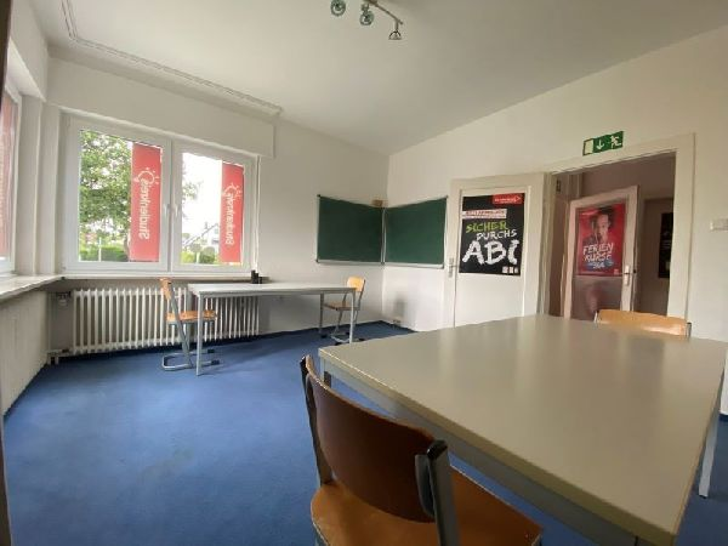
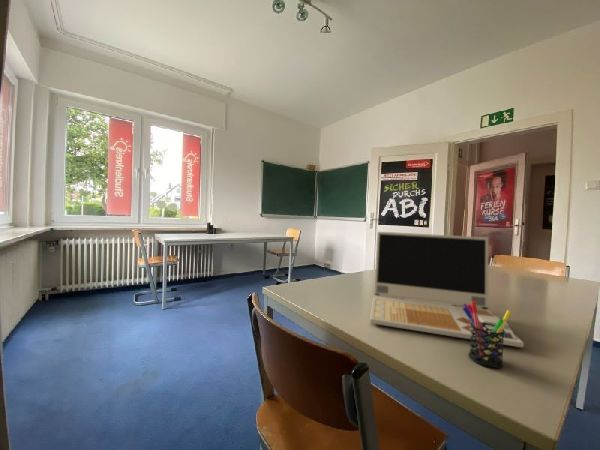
+ laptop [369,231,525,349]
+ pen holder [463,302,513,369]
